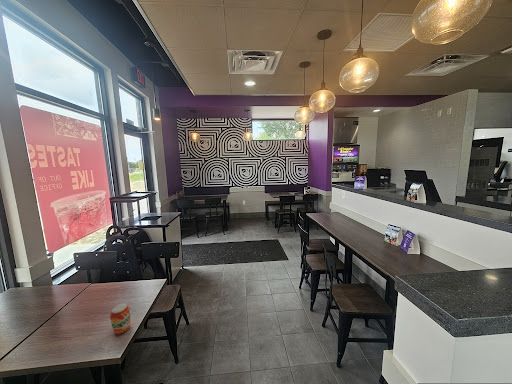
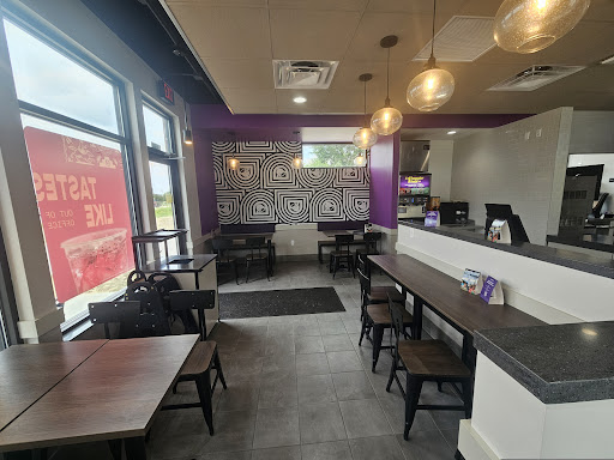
- beverage can [109,302,132,335]
